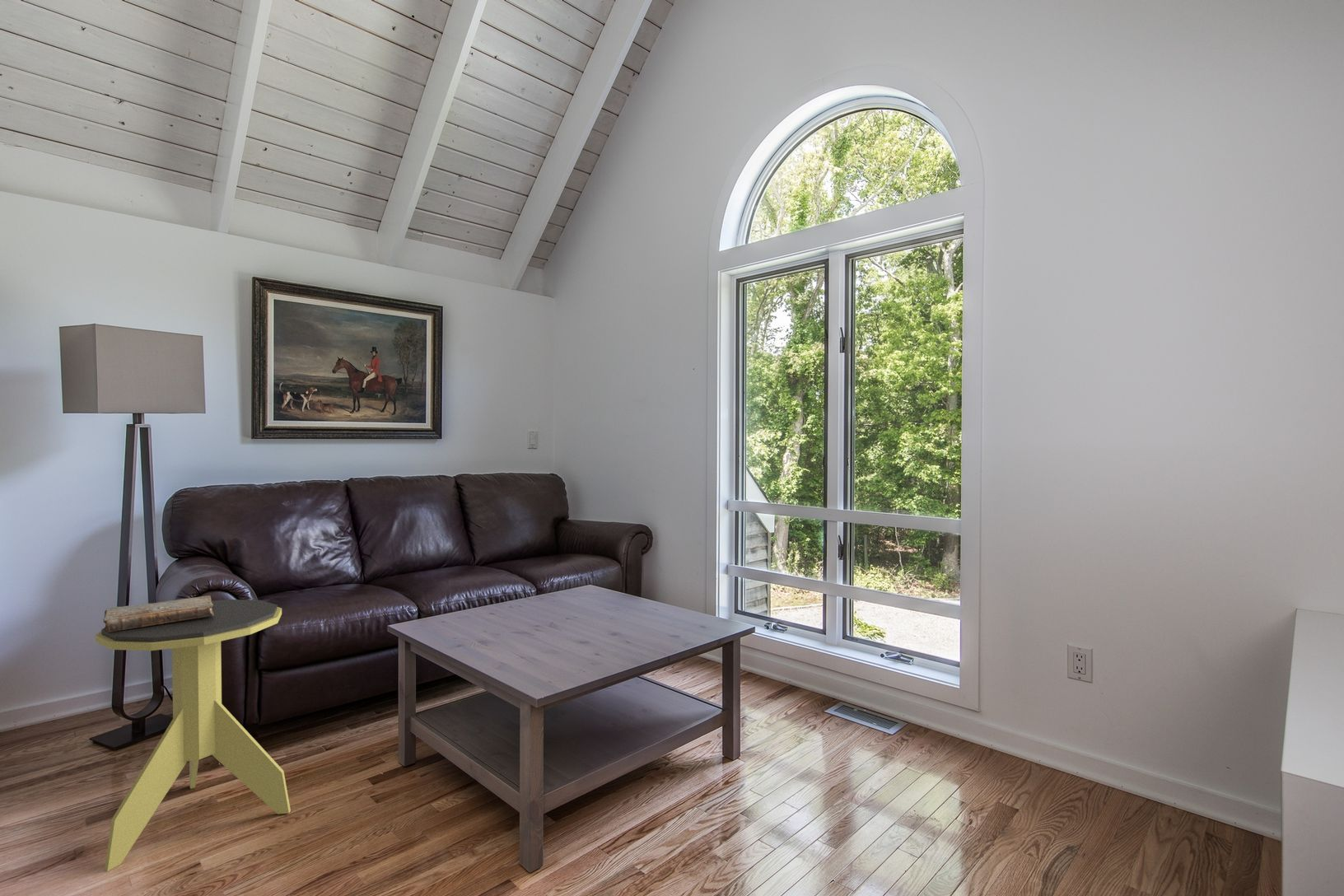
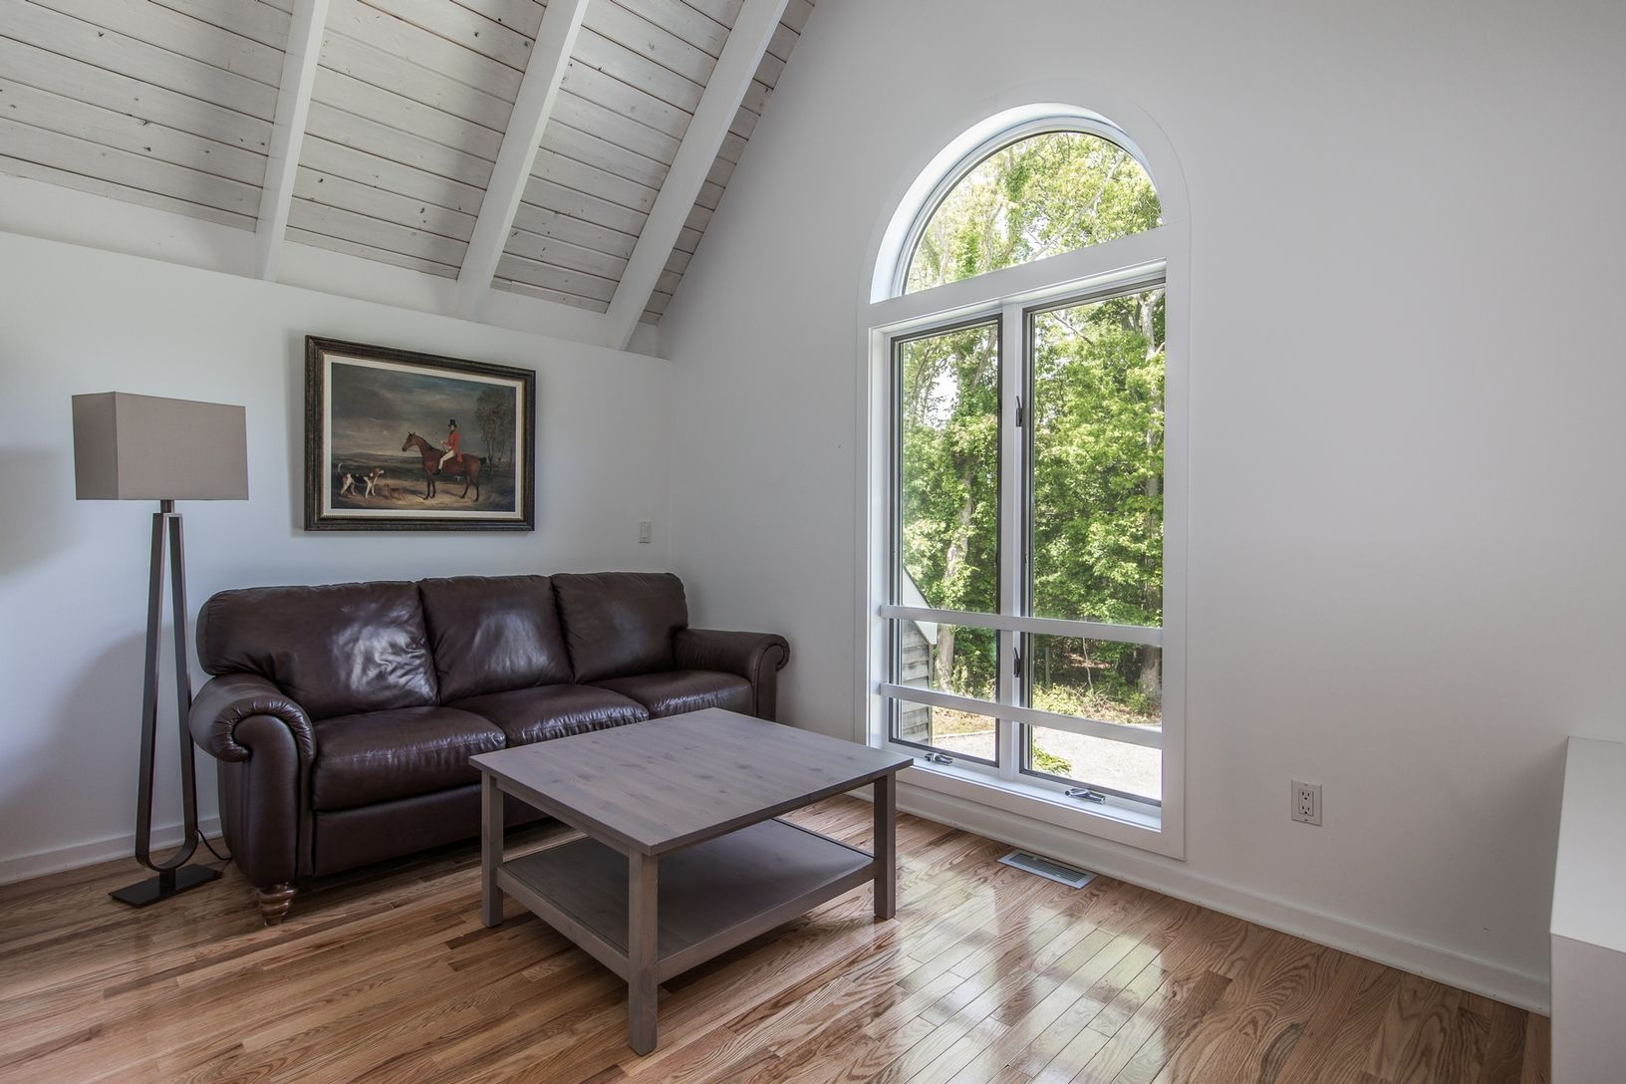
- book [103,595,214,632]
- side table [95,599,292,872]
